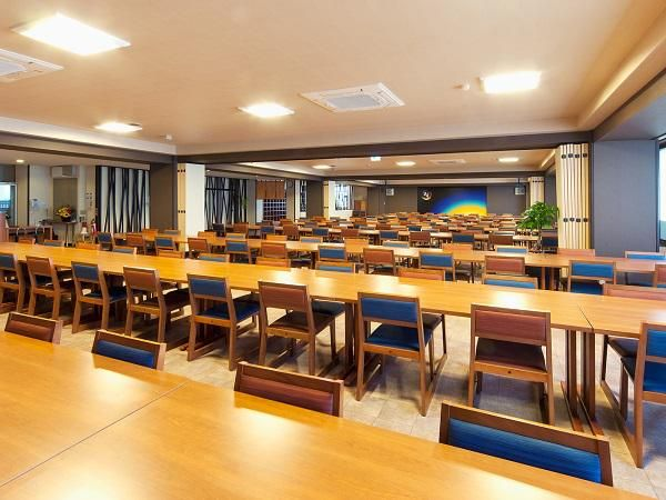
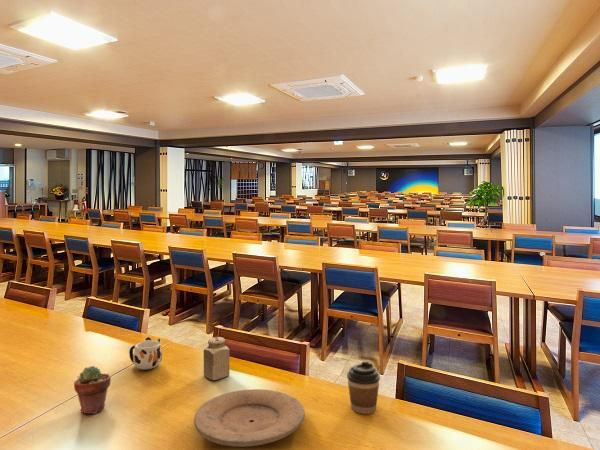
+ salt shaker [203,336,231,381]
+ plate [193,388,306,448]
+ mug [128,336,163,371]
+ potted succulent [73,365,112,415]
+ coffee cup [346,360,381,415]
